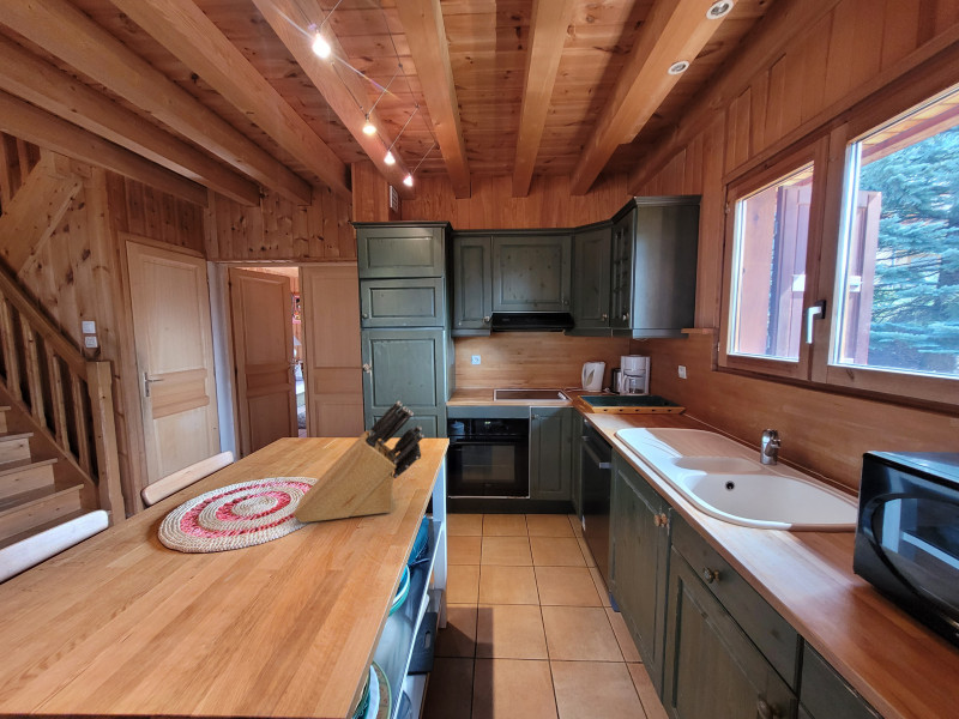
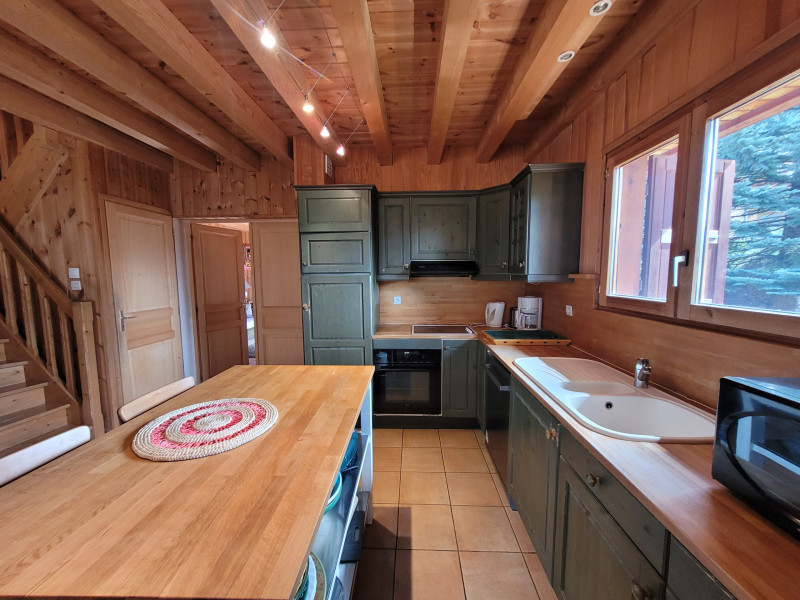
- knife block [291,400,424,524]
